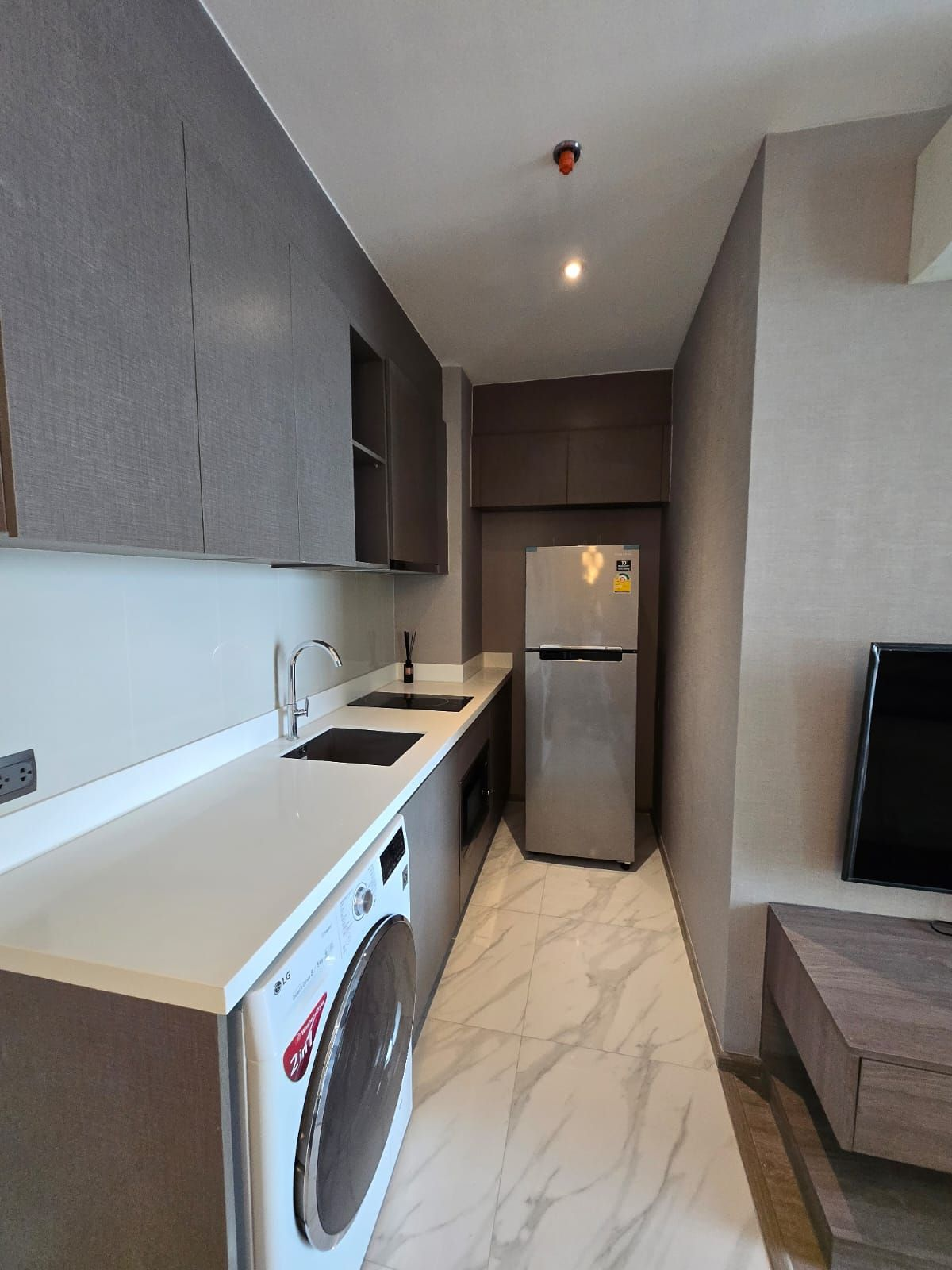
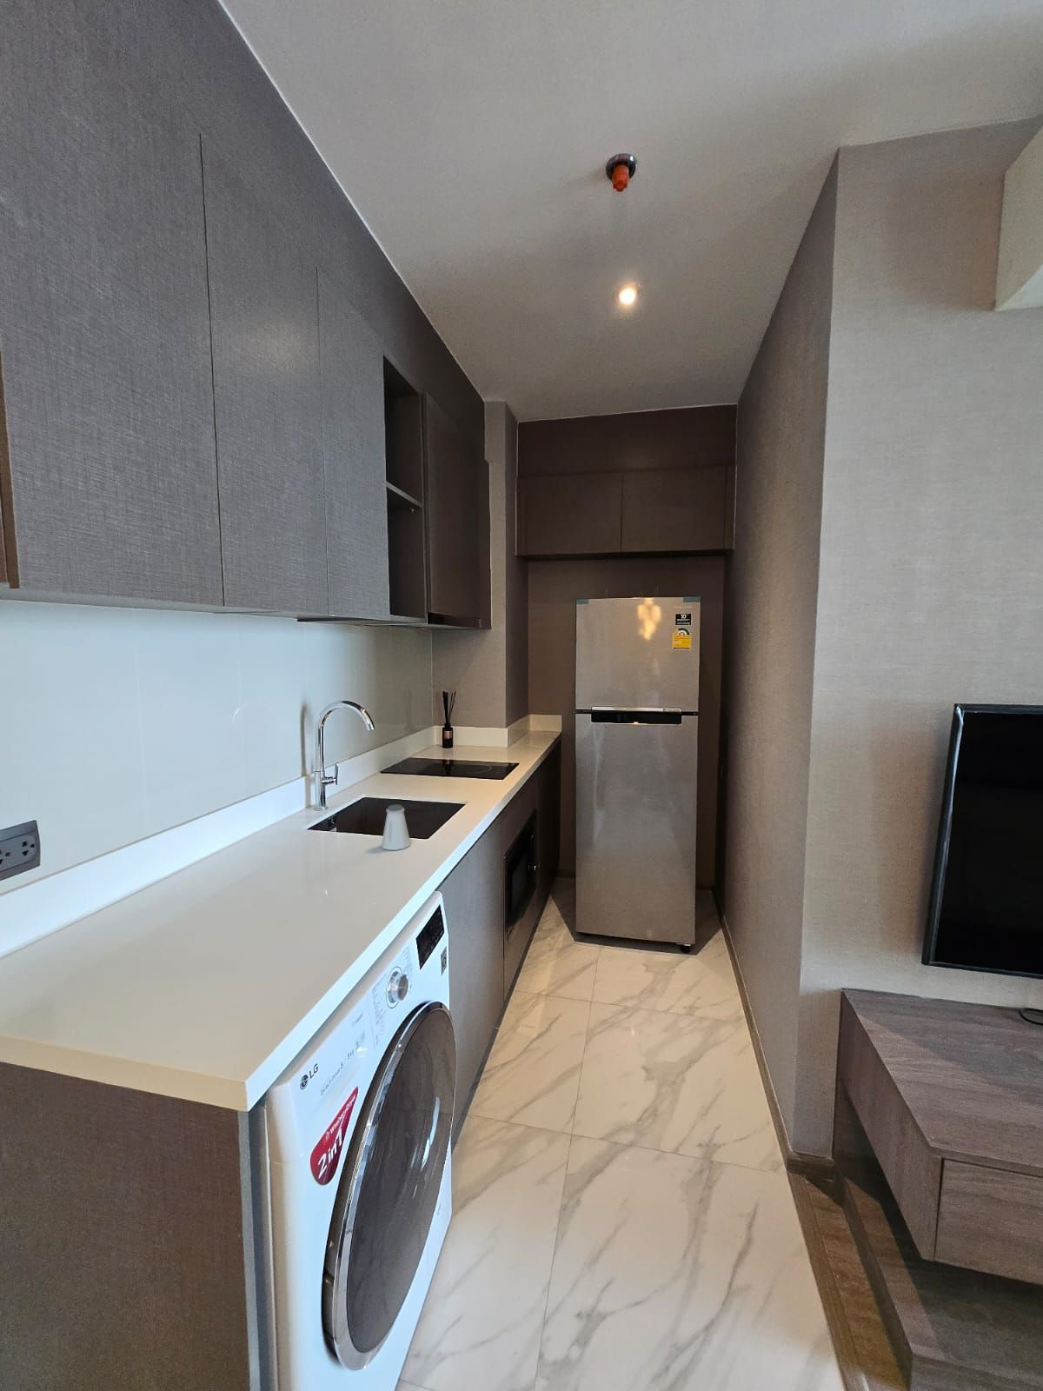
+ saltshaker [380,804,411,851]
